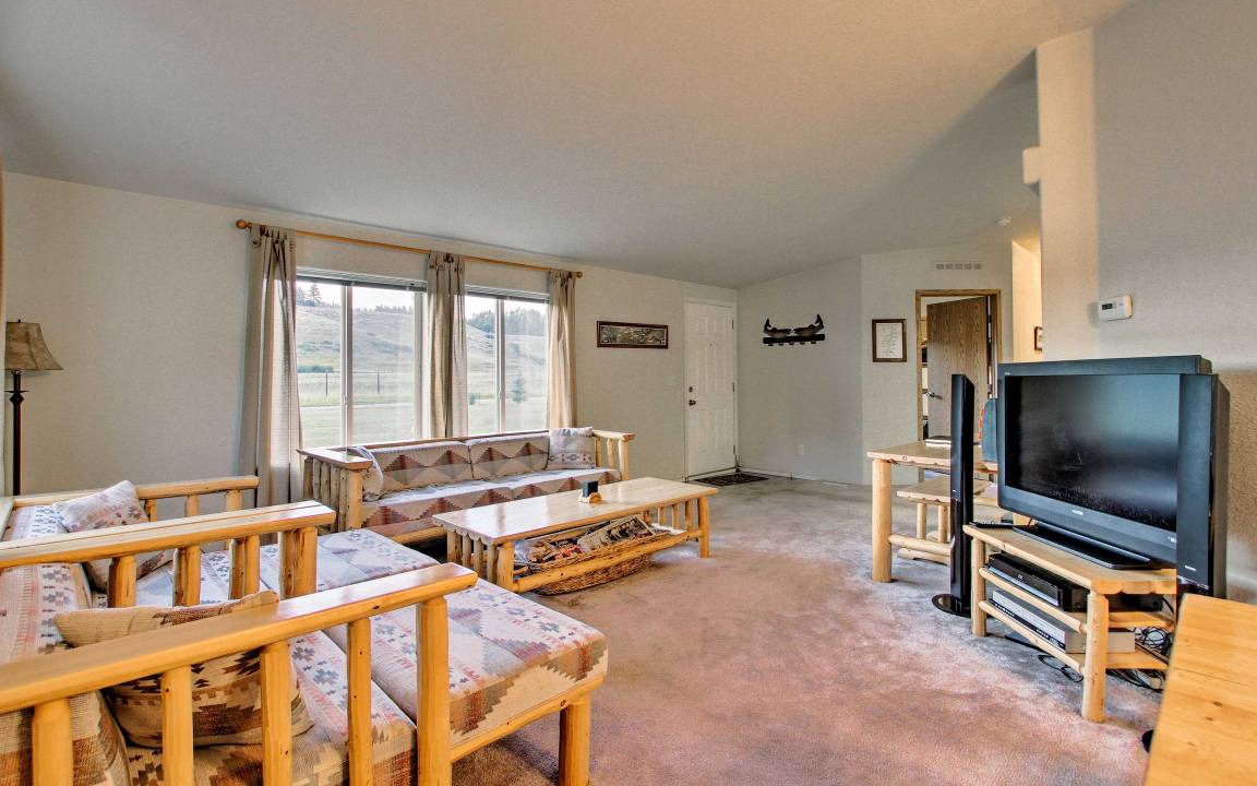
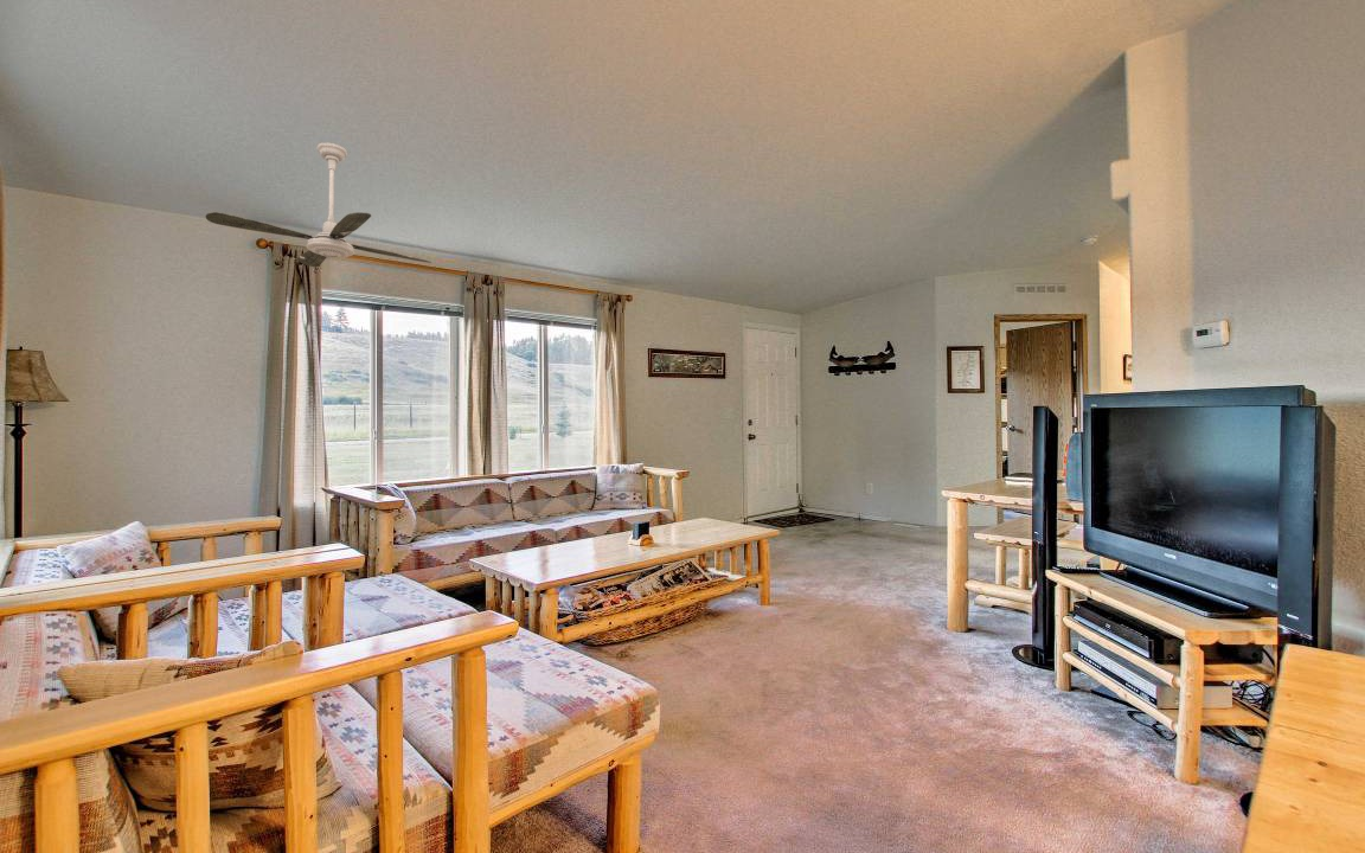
+ ceiling fan [205,141,432,268]
